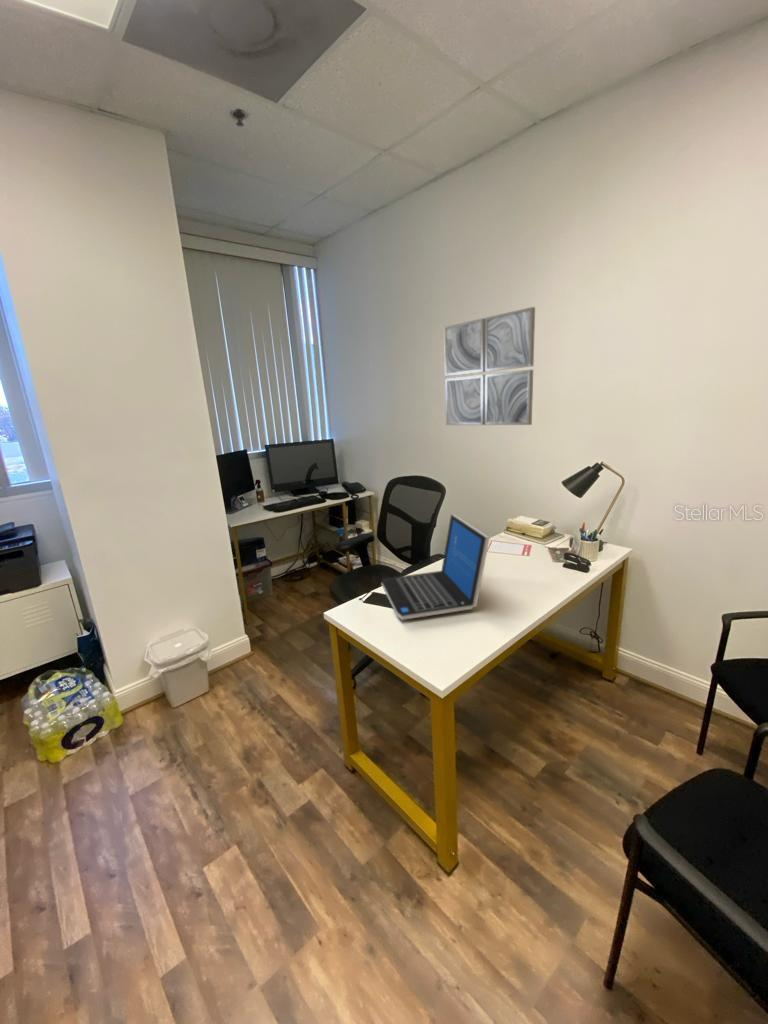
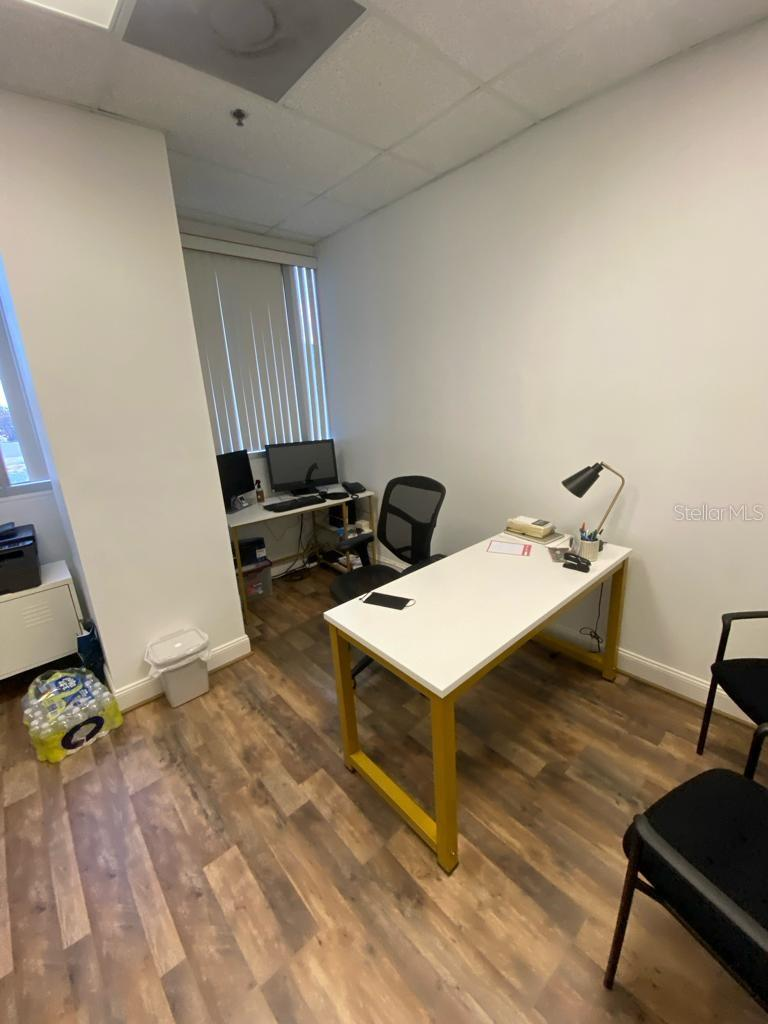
- laptop [380,513,491,621]
- wall art [443,306,536,426]
